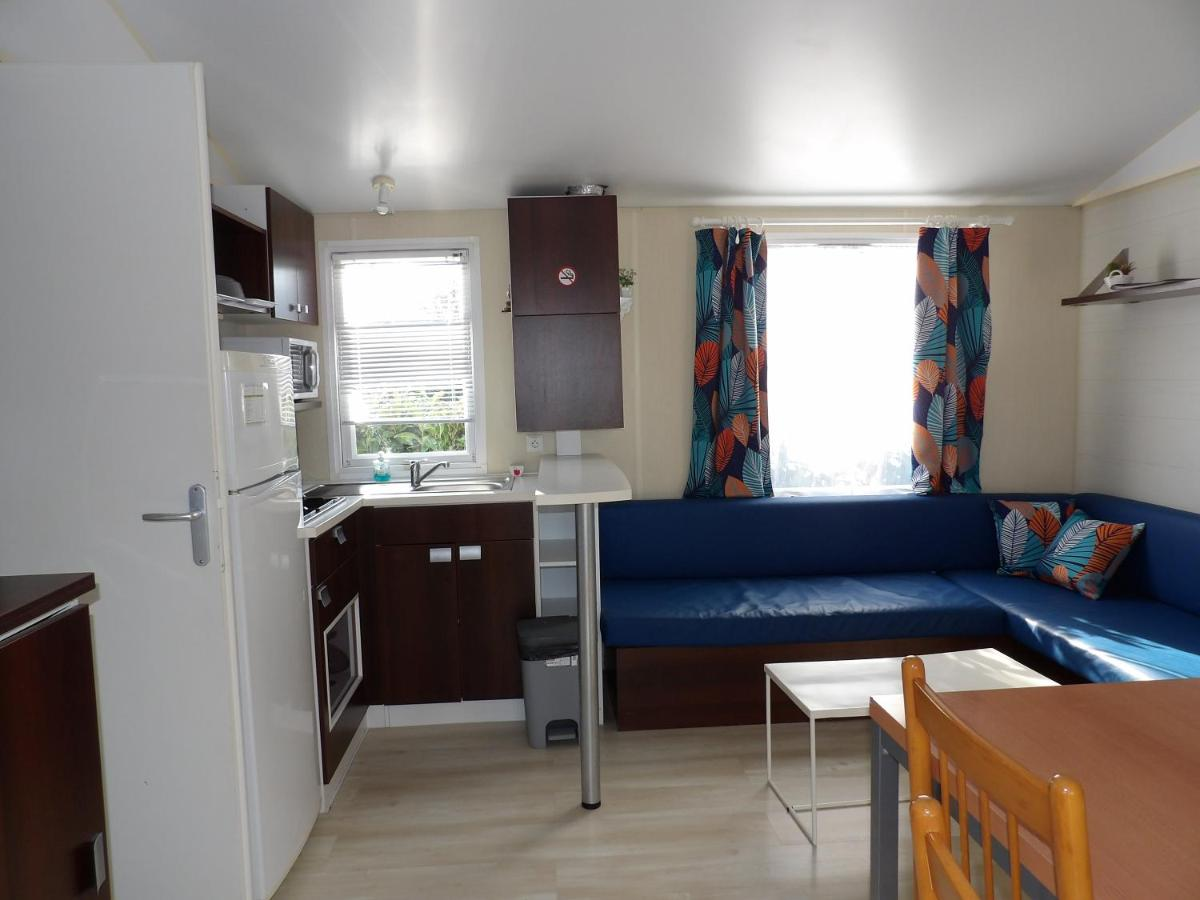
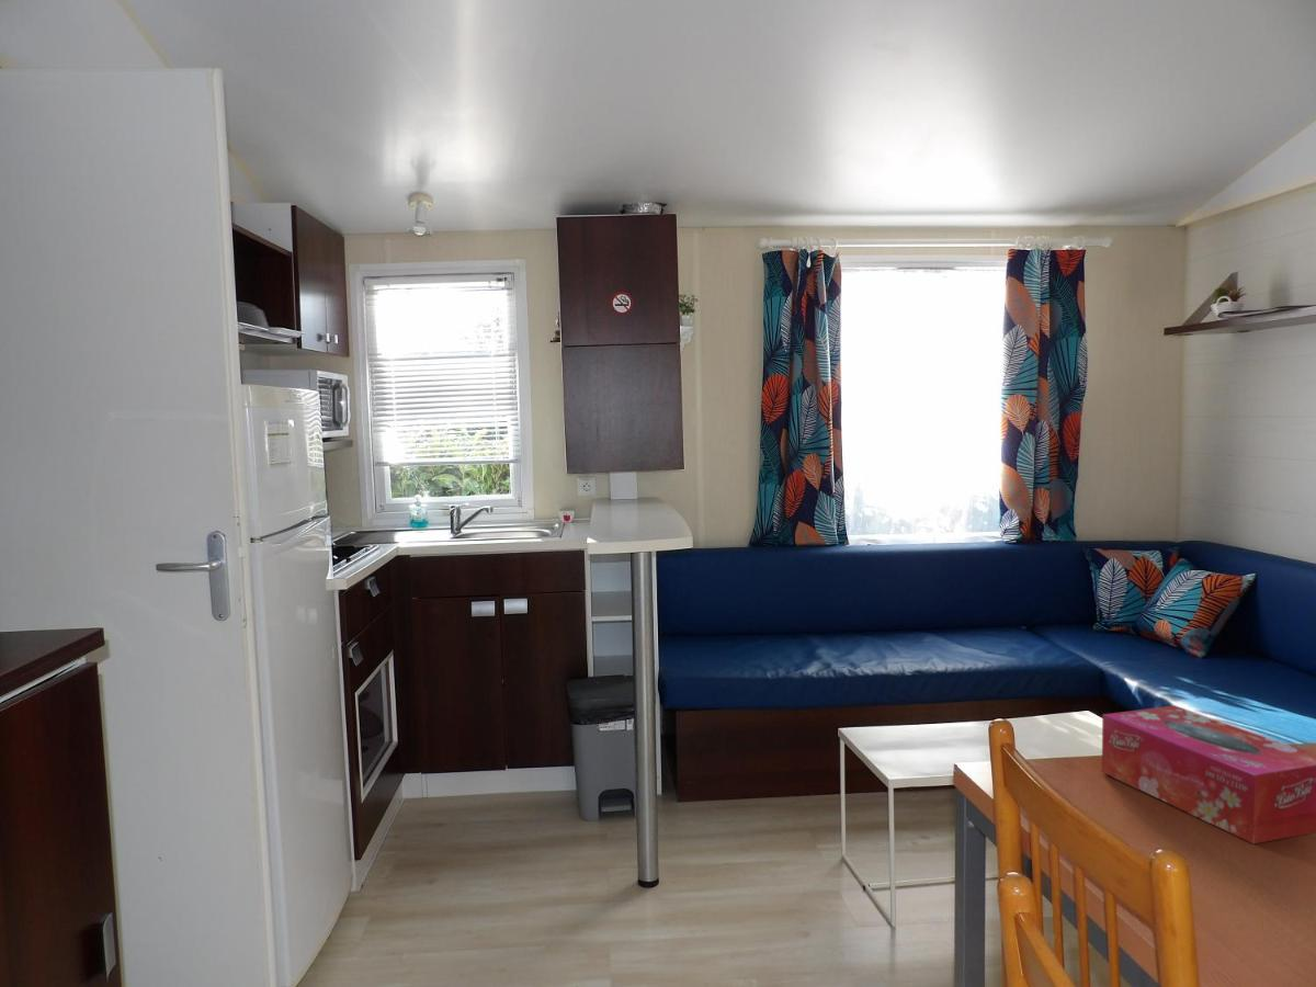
+ tissue box [1101,704,1316,846]
